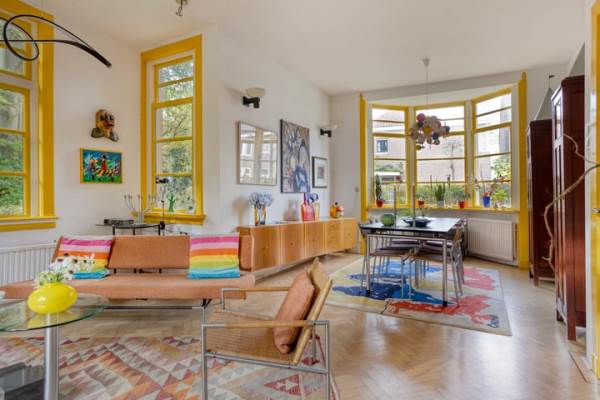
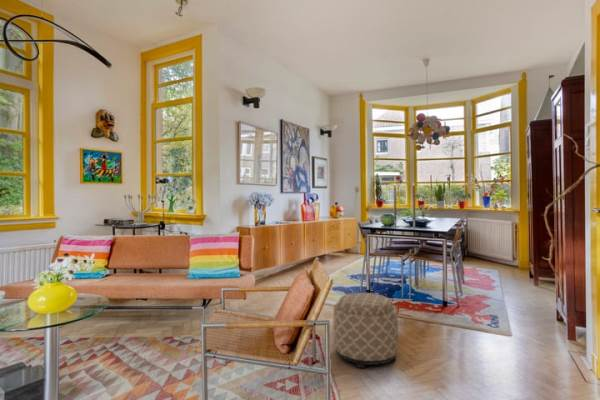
+ ottoman [332,292,399,369]
